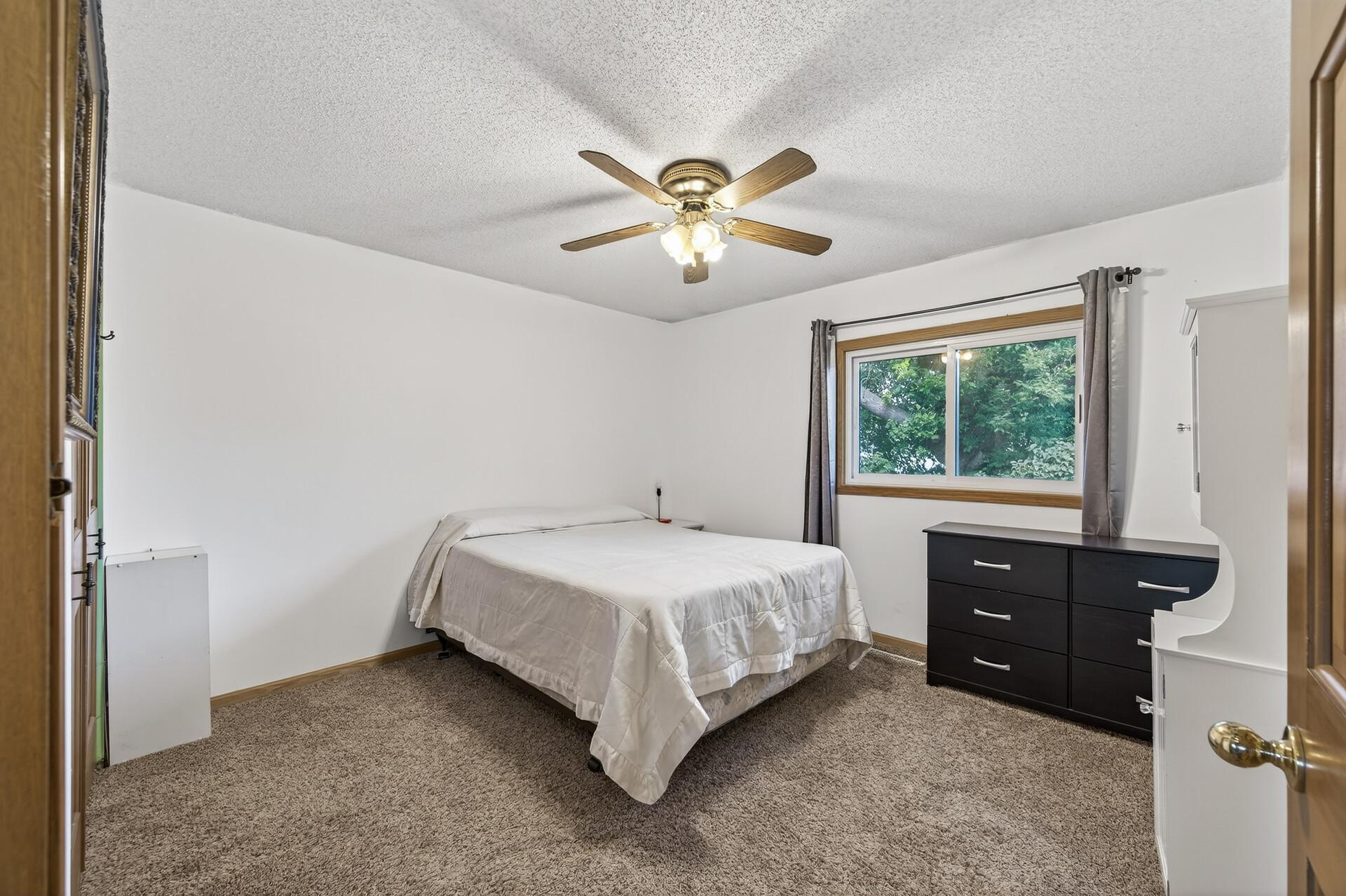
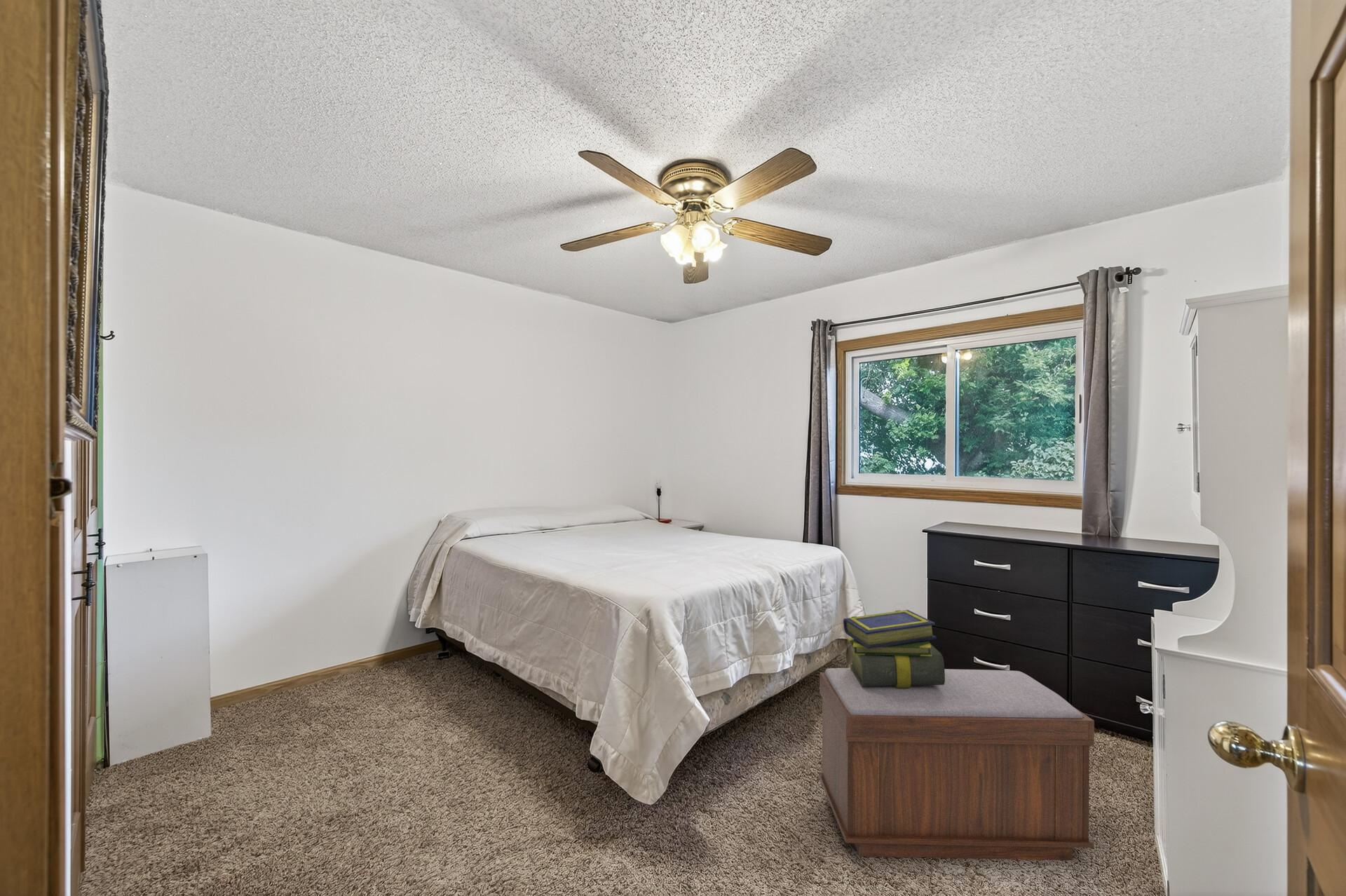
+ stack of books [843,609,945,688]
+ bench [818,667,1095,861]
